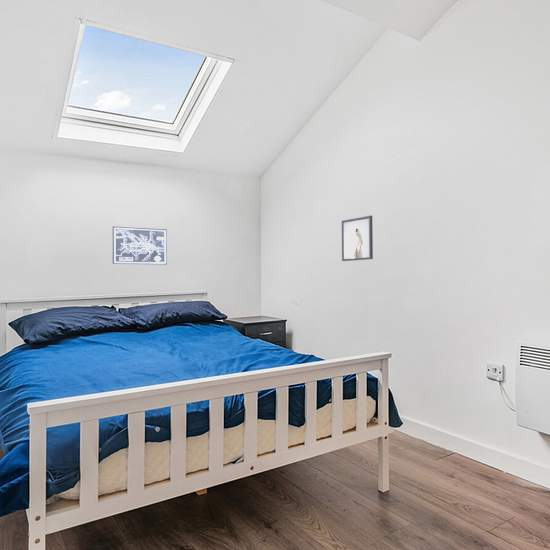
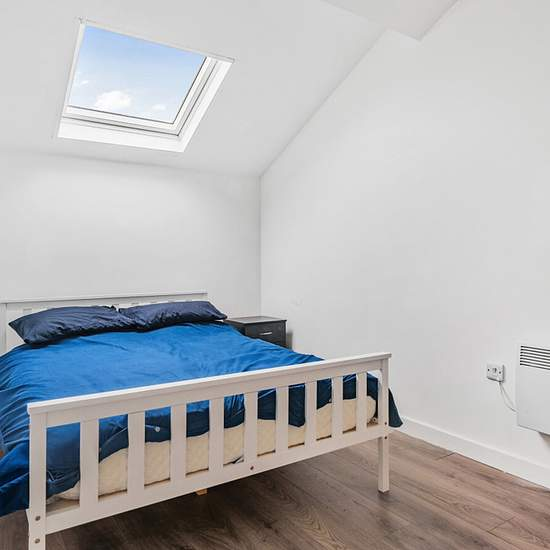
- wall art [112,225,168,266]
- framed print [341,215,374,262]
